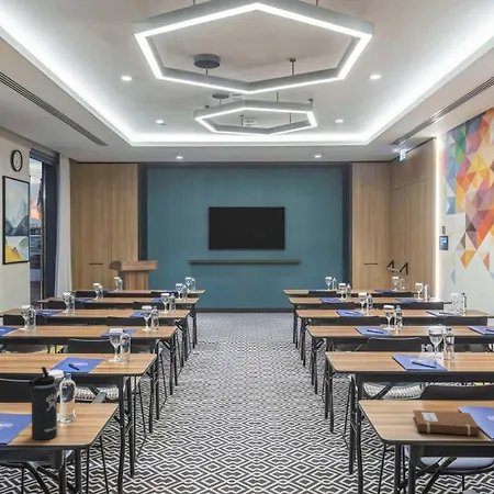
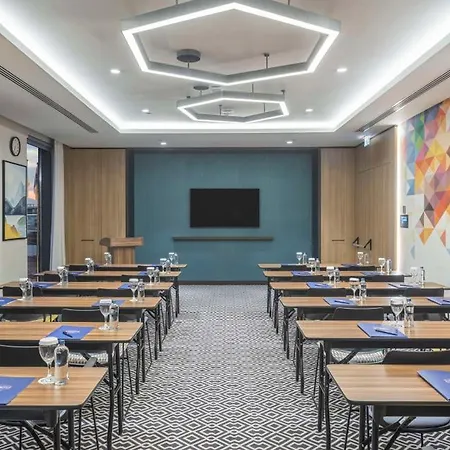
- notebook [412,408,481,437]
- thermos bottle [27,366,58,441]
